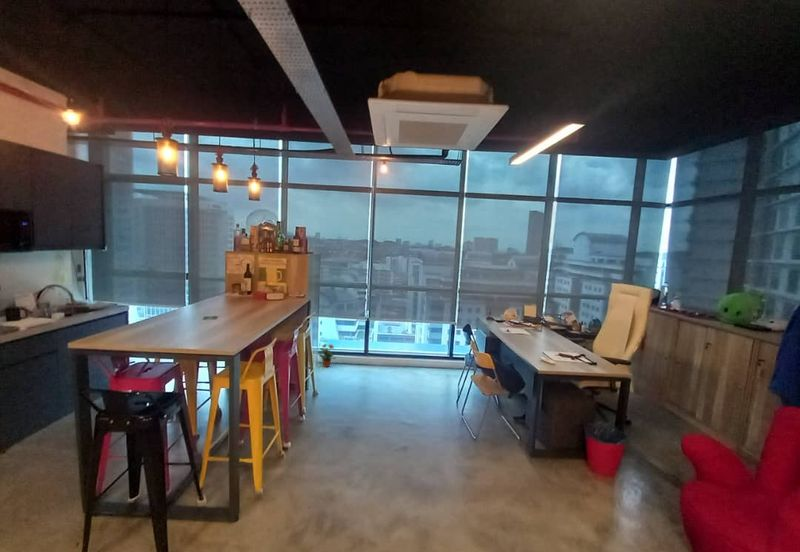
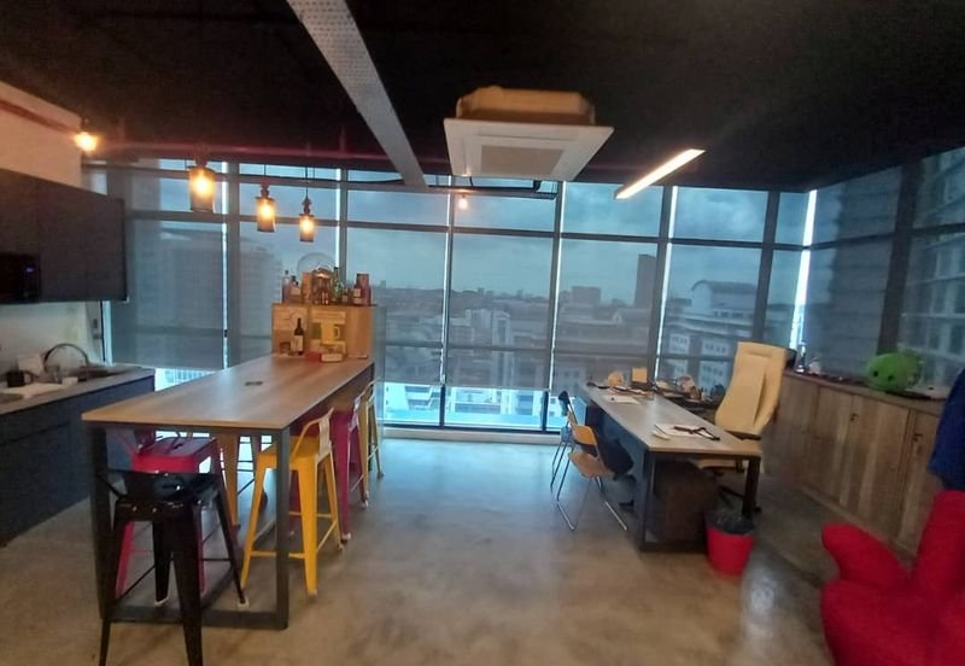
- potted plant [316,343,337,368]
